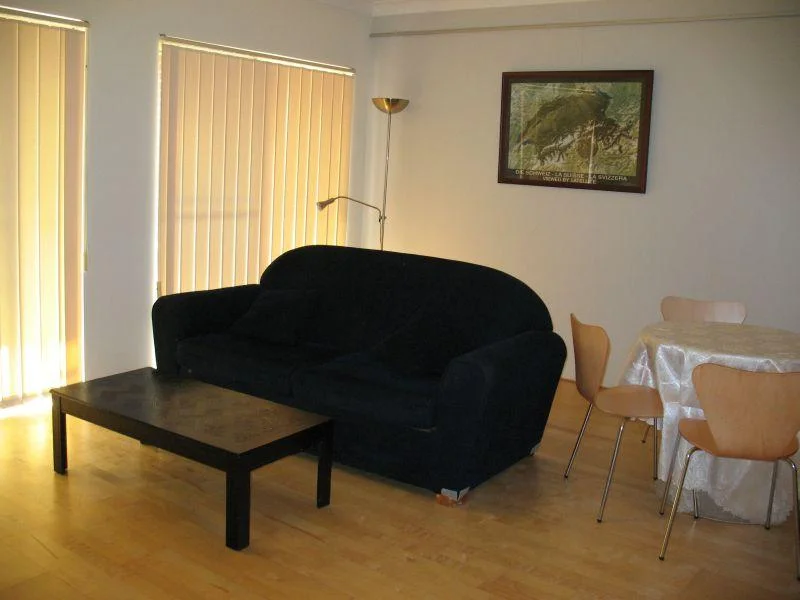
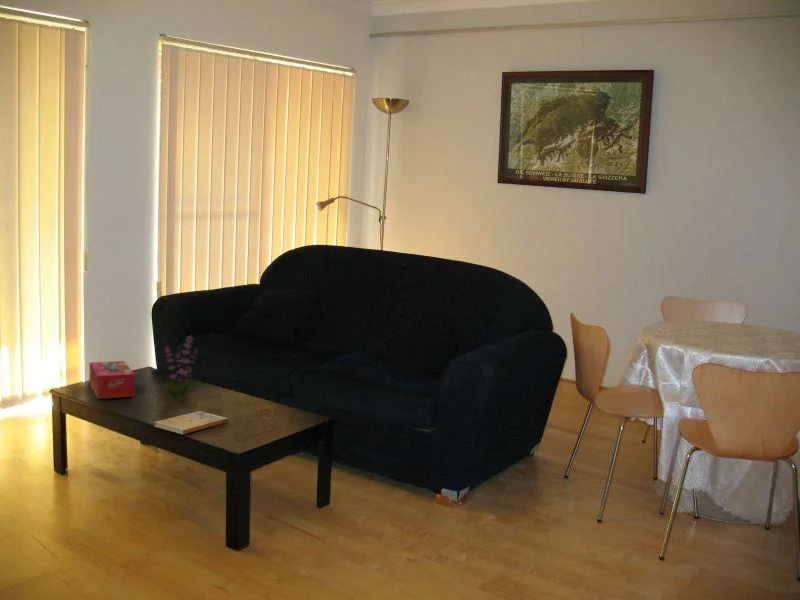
+ tissue box [88,360,136,400]
+ book [153,410,229,435]
+ plant [157,334,200,402]
